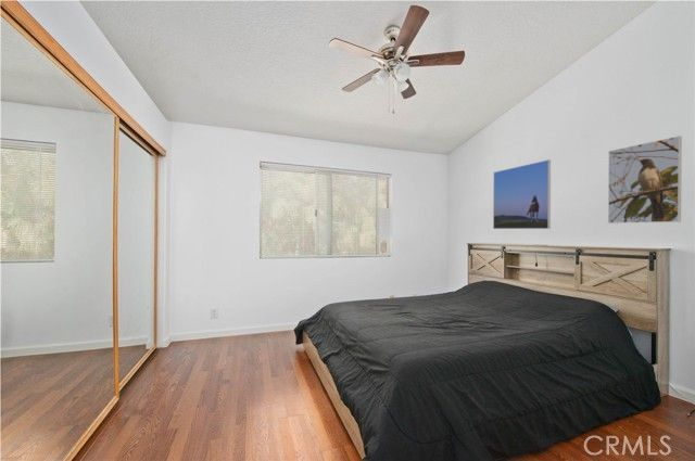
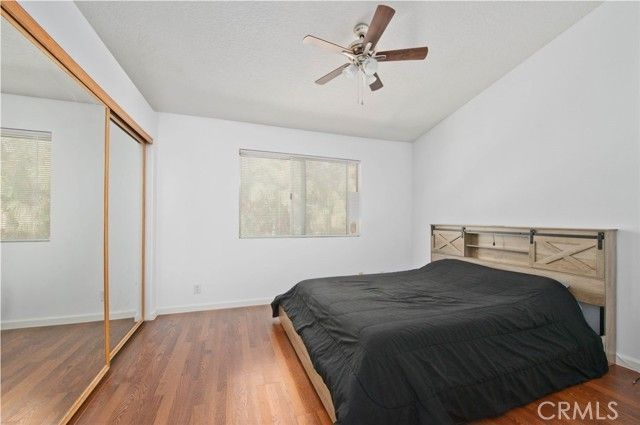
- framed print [492,158,552,230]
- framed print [607,135,683,225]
